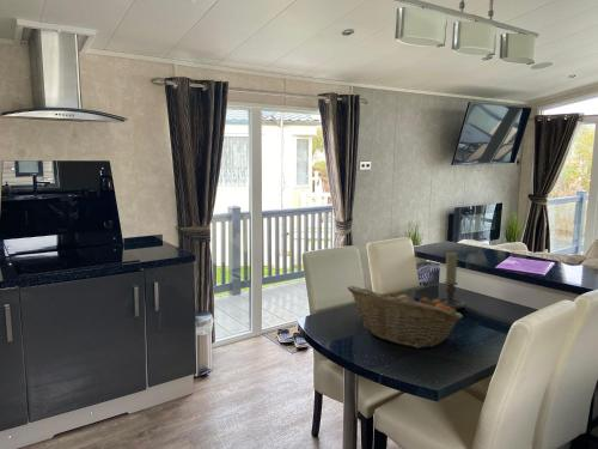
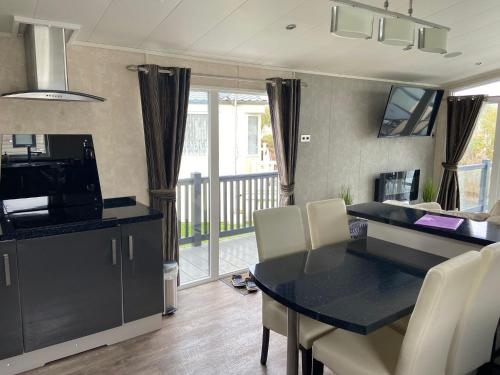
- candle holder [437,251,466,310]
- fruit basket [346,285,464,350]
